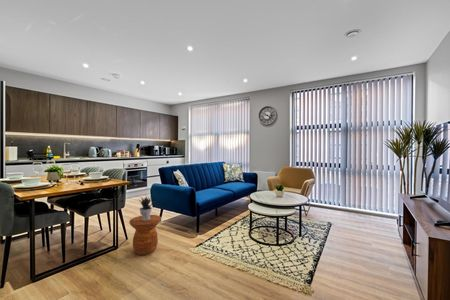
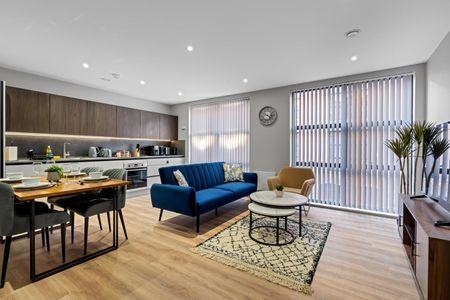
- potted plant [138,196,157,220]
- side table [128,214,162,256]
